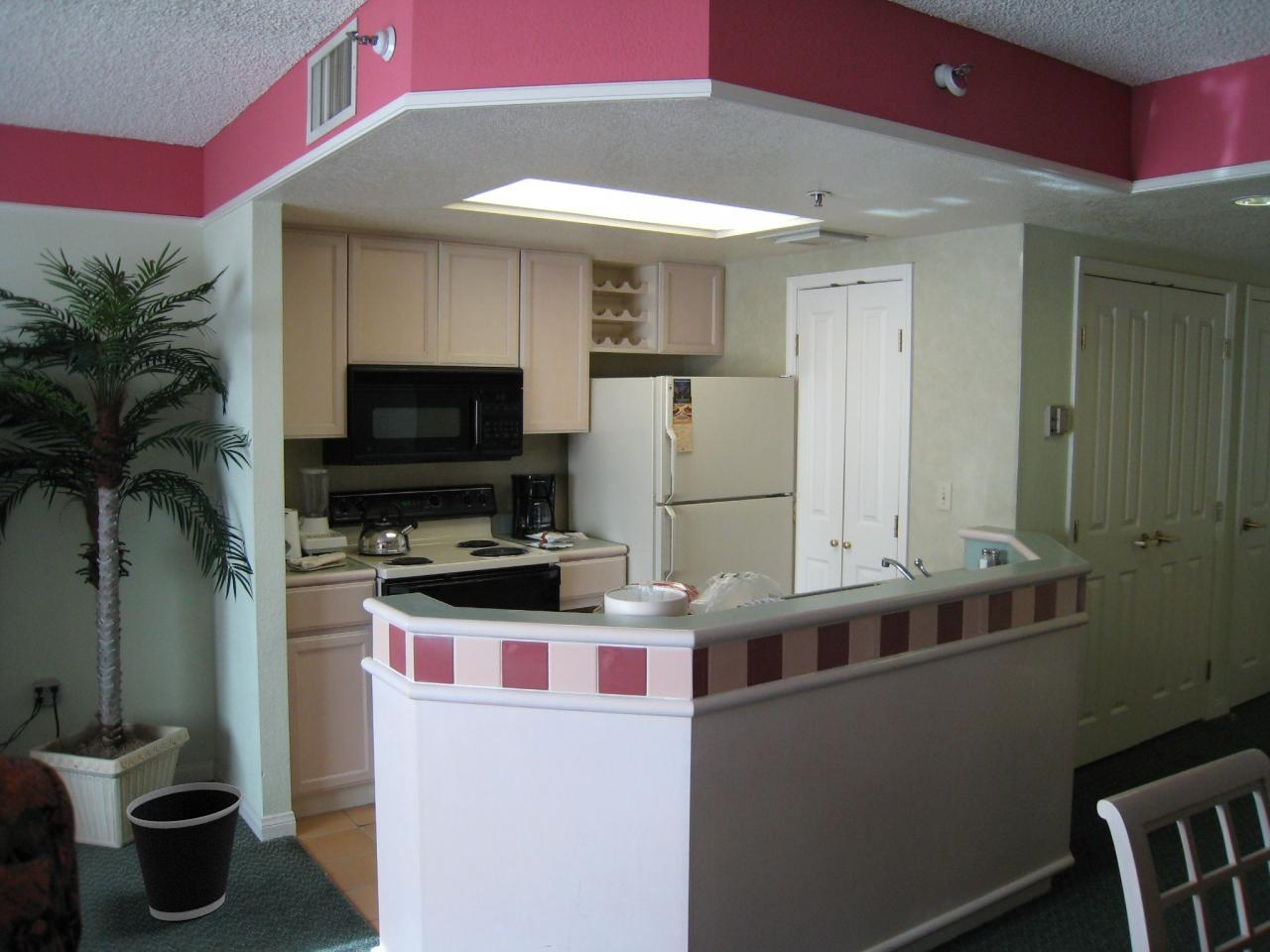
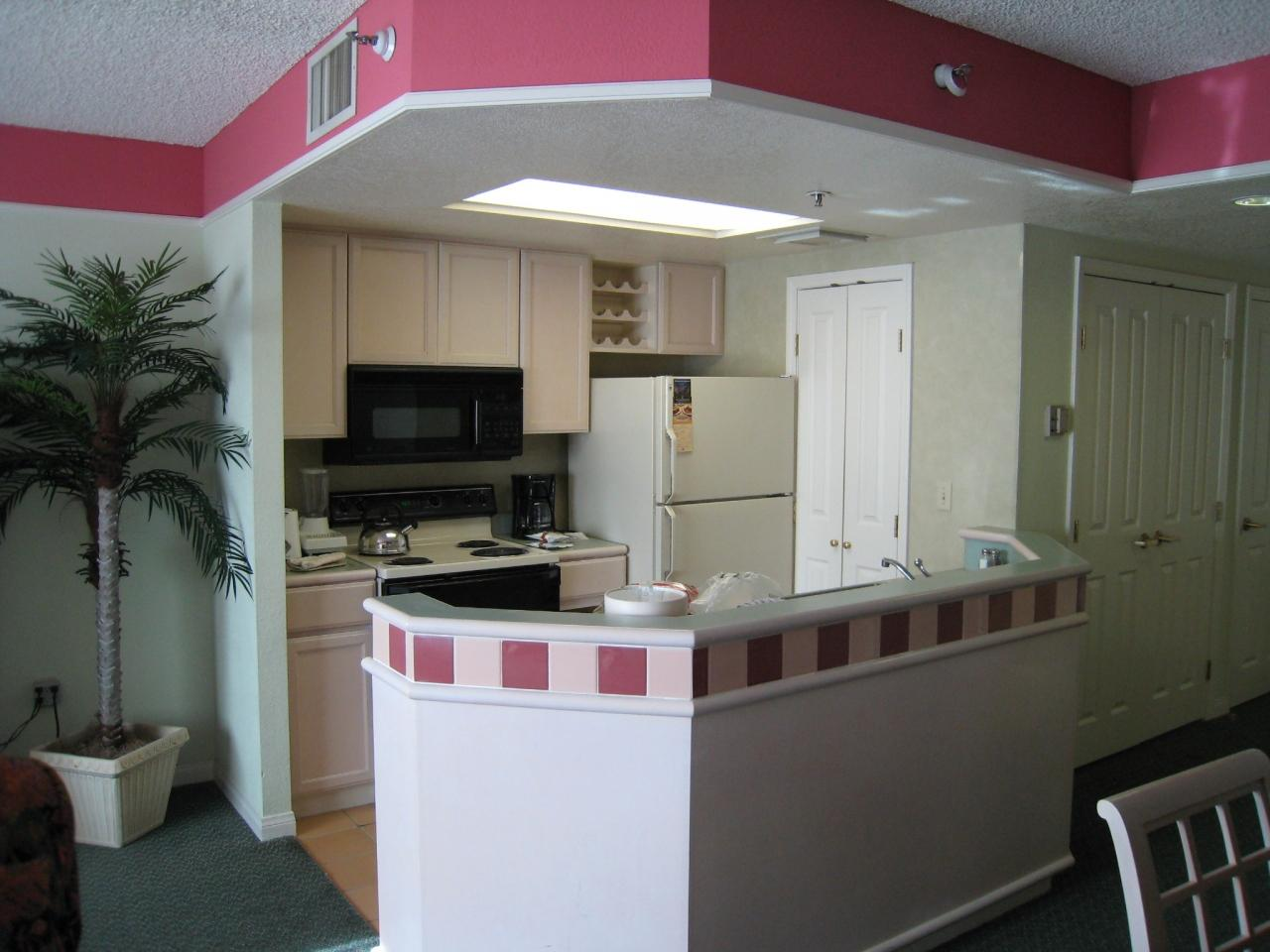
- wastebasket [125,781,244,921]
